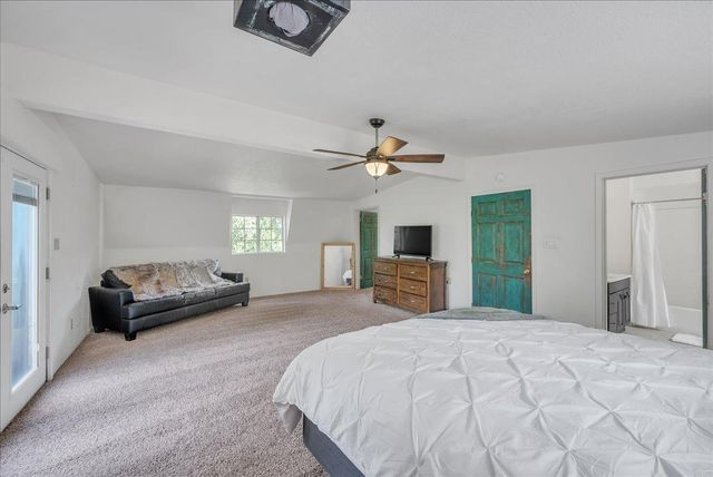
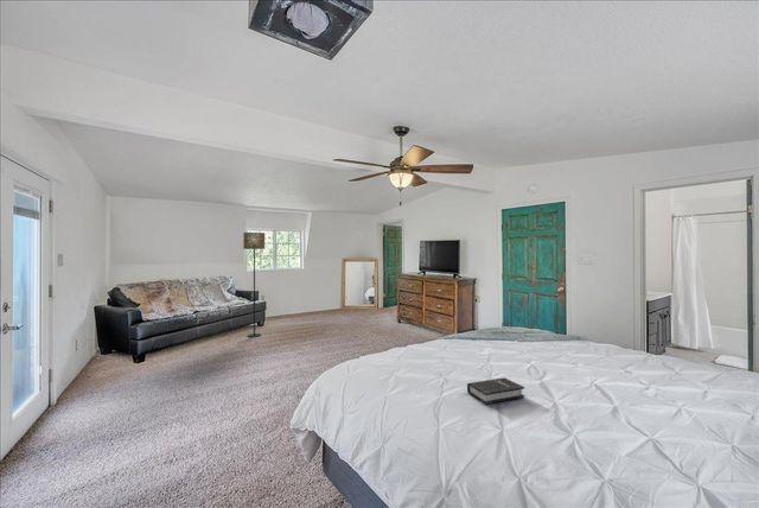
+ hardback book [466,376,525,406]
+ floor lamp [242,231,266,338]
